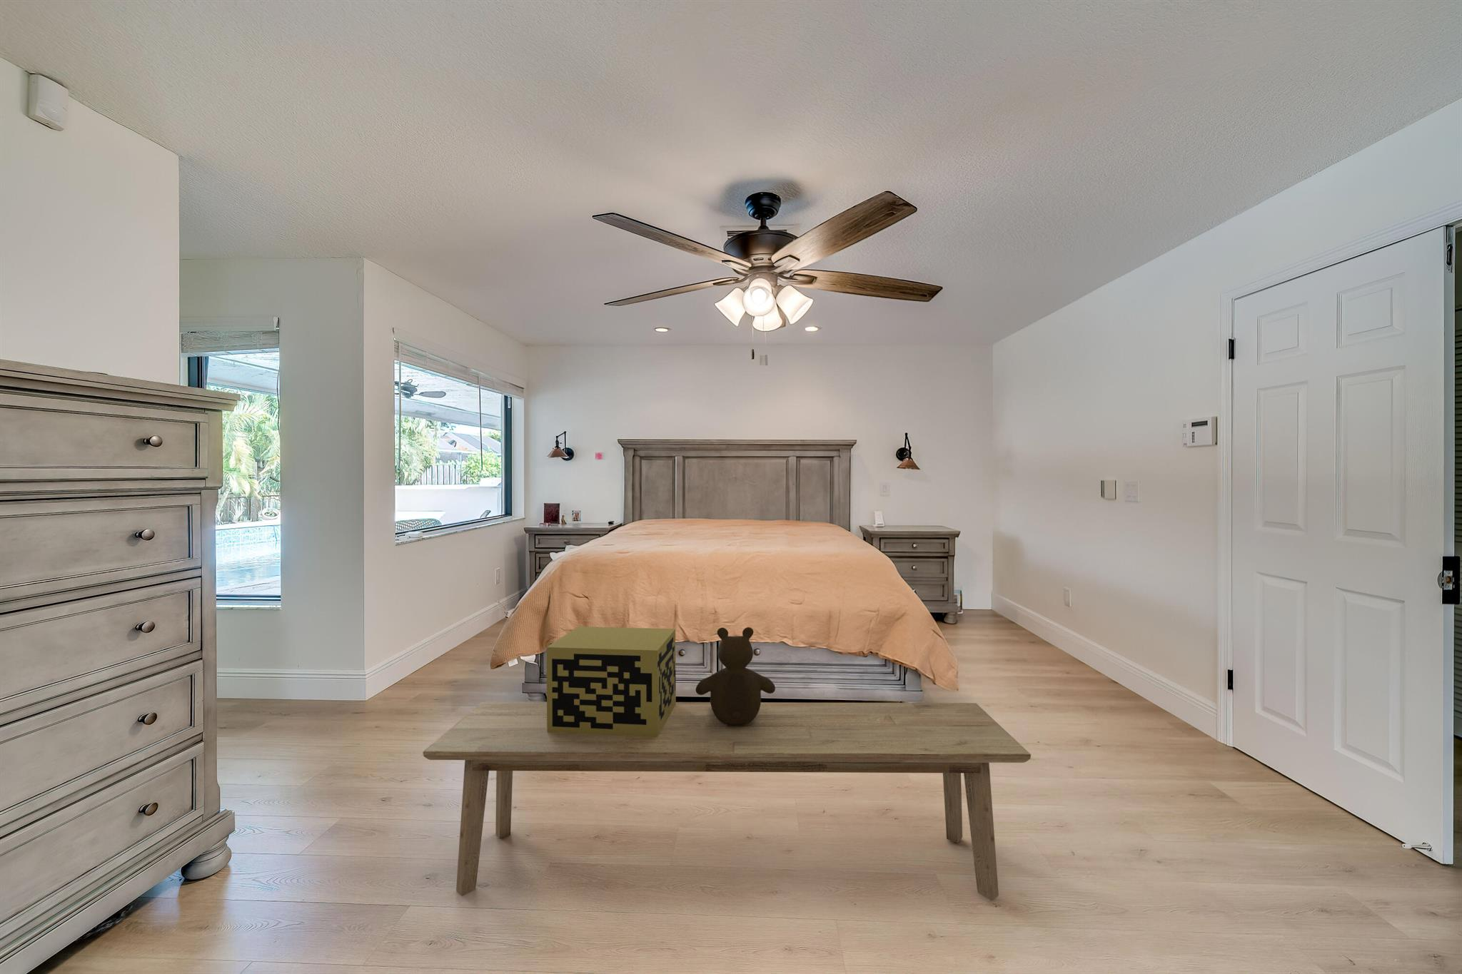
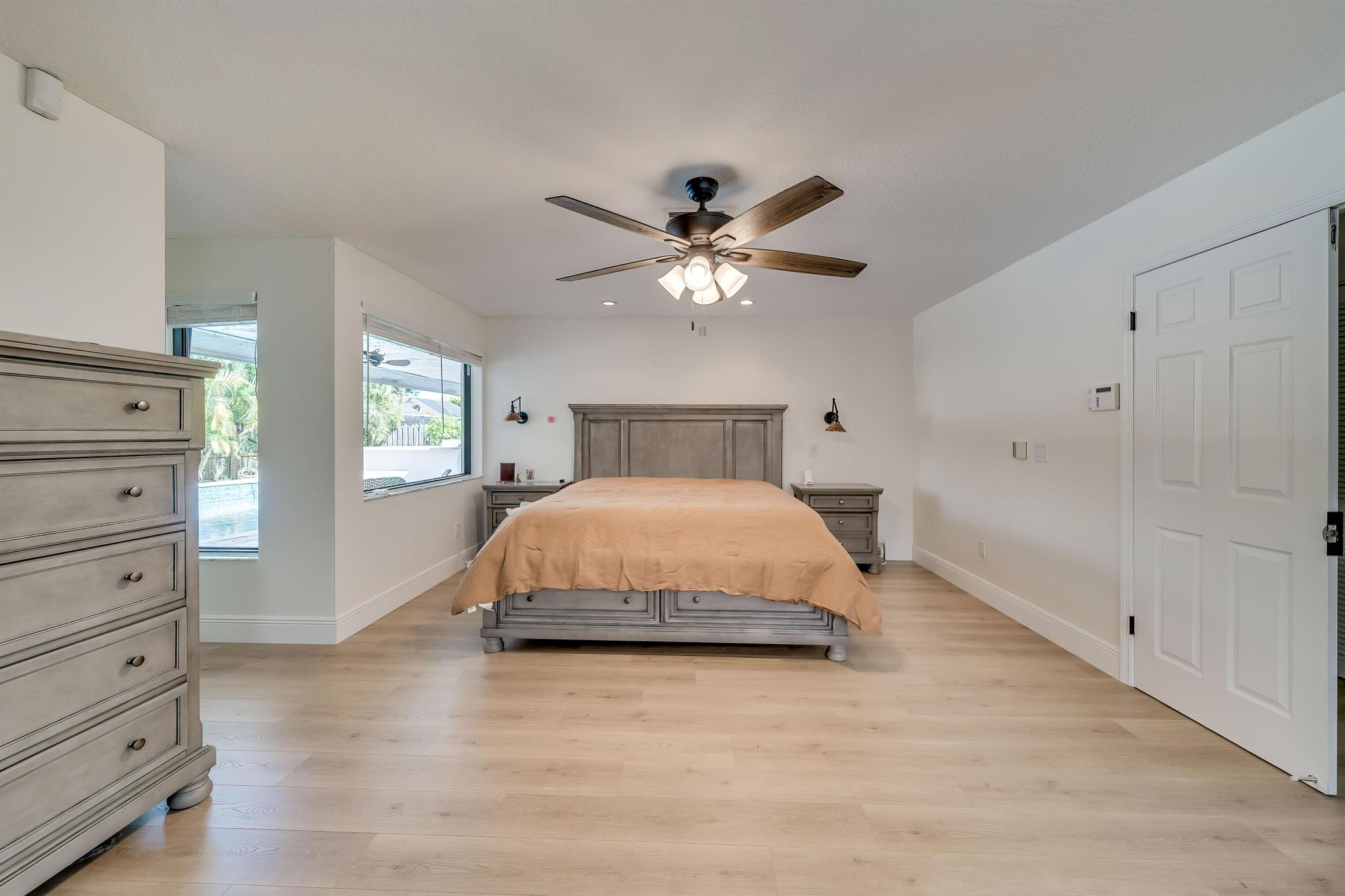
- bench [423,701,1032,901]
- teddy bear [696,626,776,725]
- decorative box [546,626,677,737]
